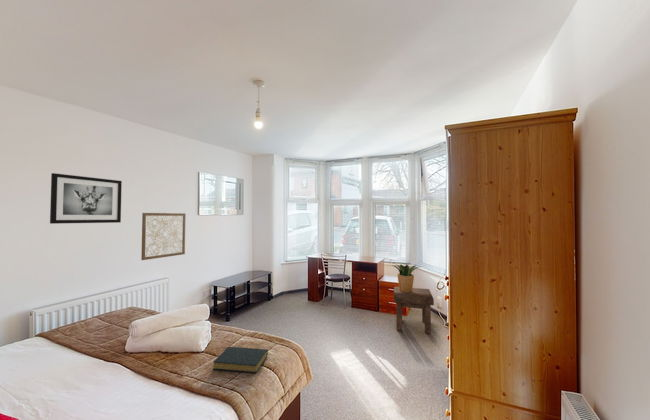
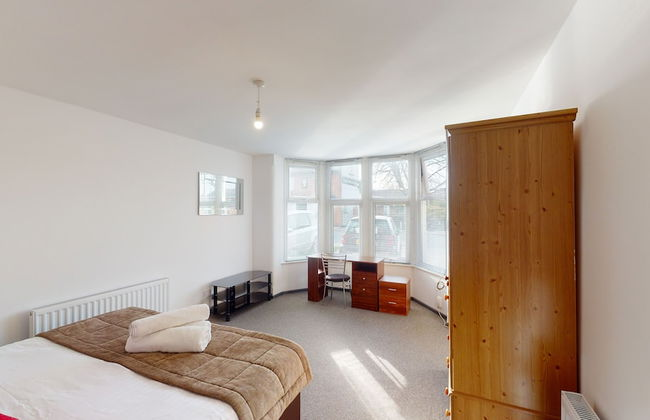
- hardback book [212,346,269,374]
- wall art [49,172,123,225]
- wall art [140,212,187,261]
- stool [393,286,435,335]
- potted plant [391,263,422,293]
